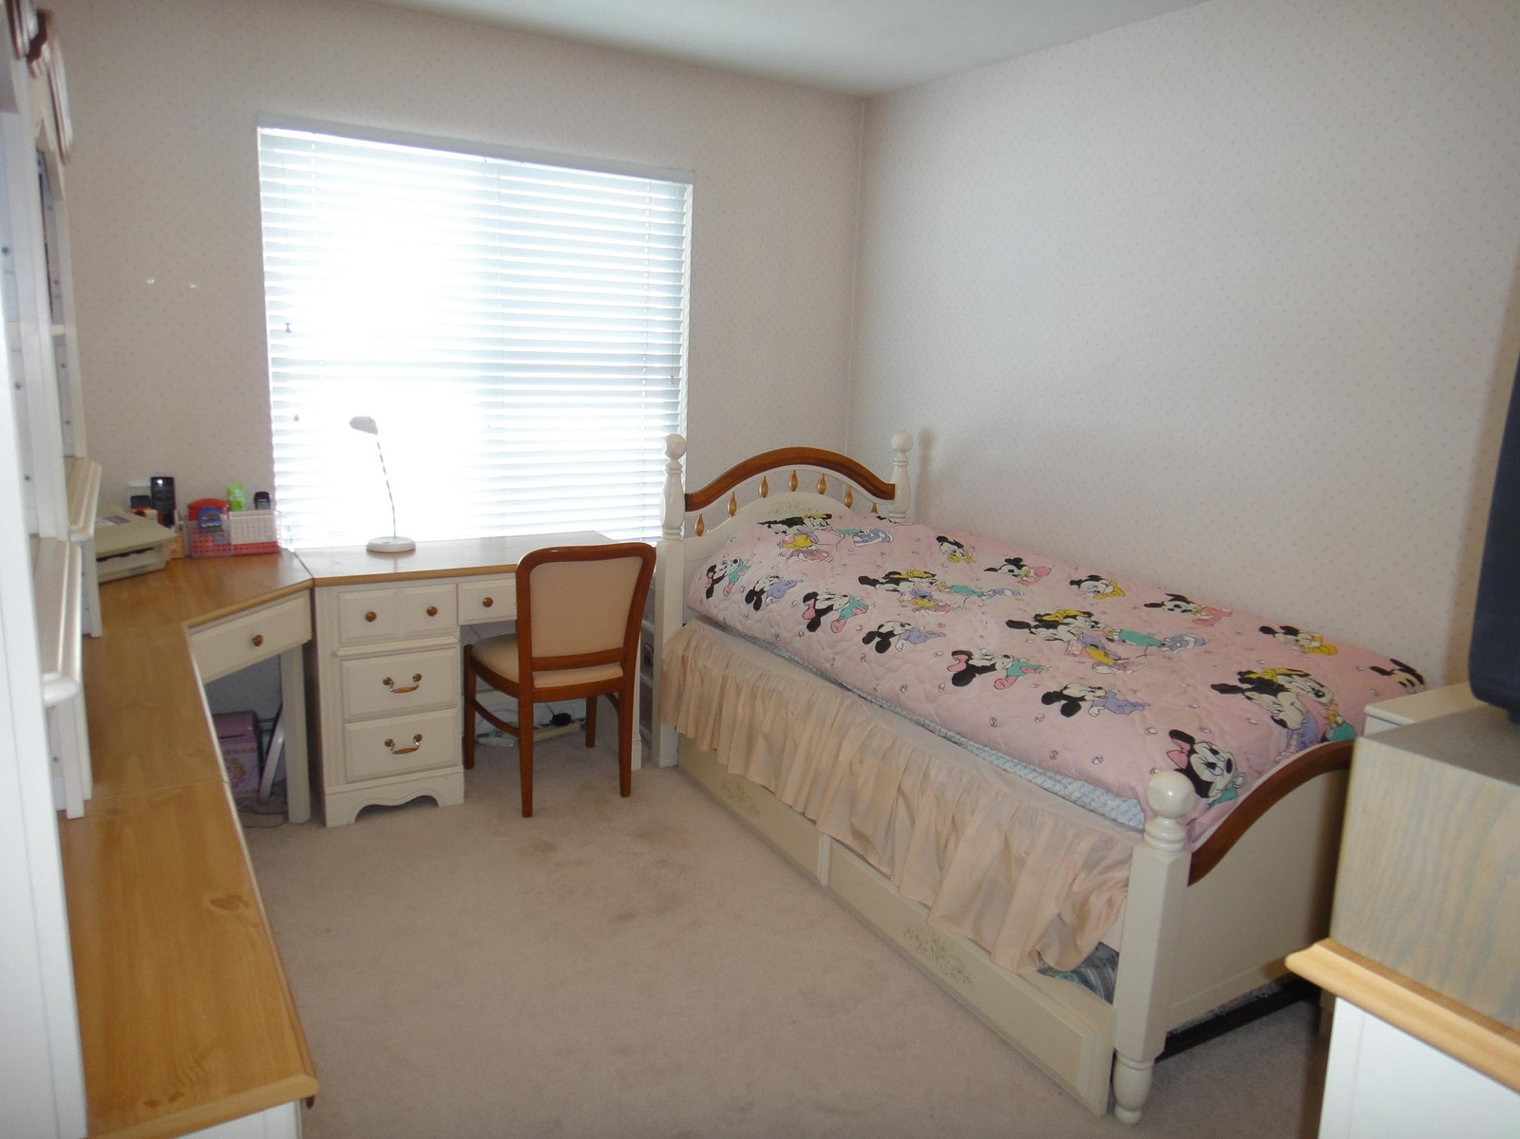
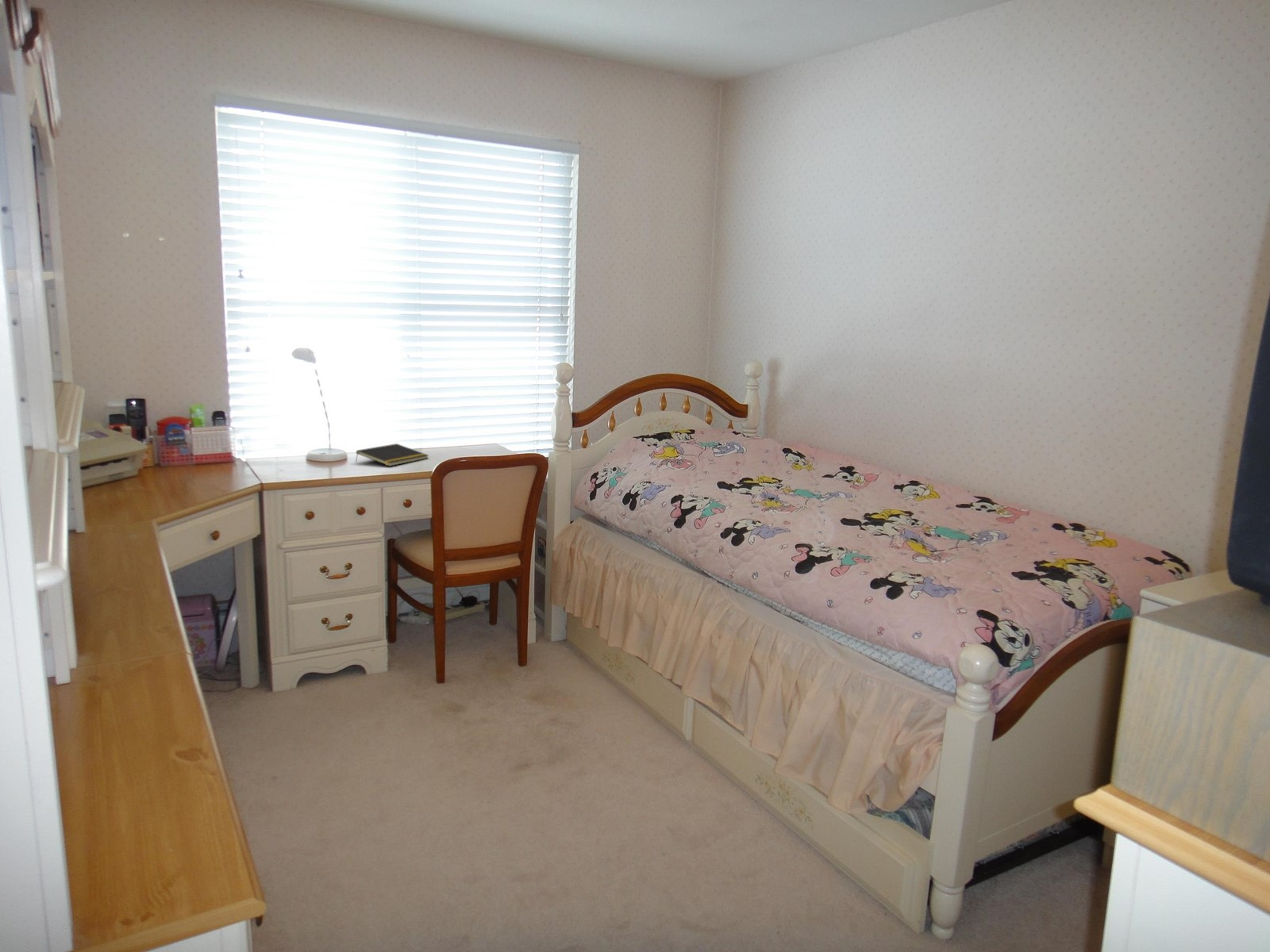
+ notepad [355,443,429,467]
